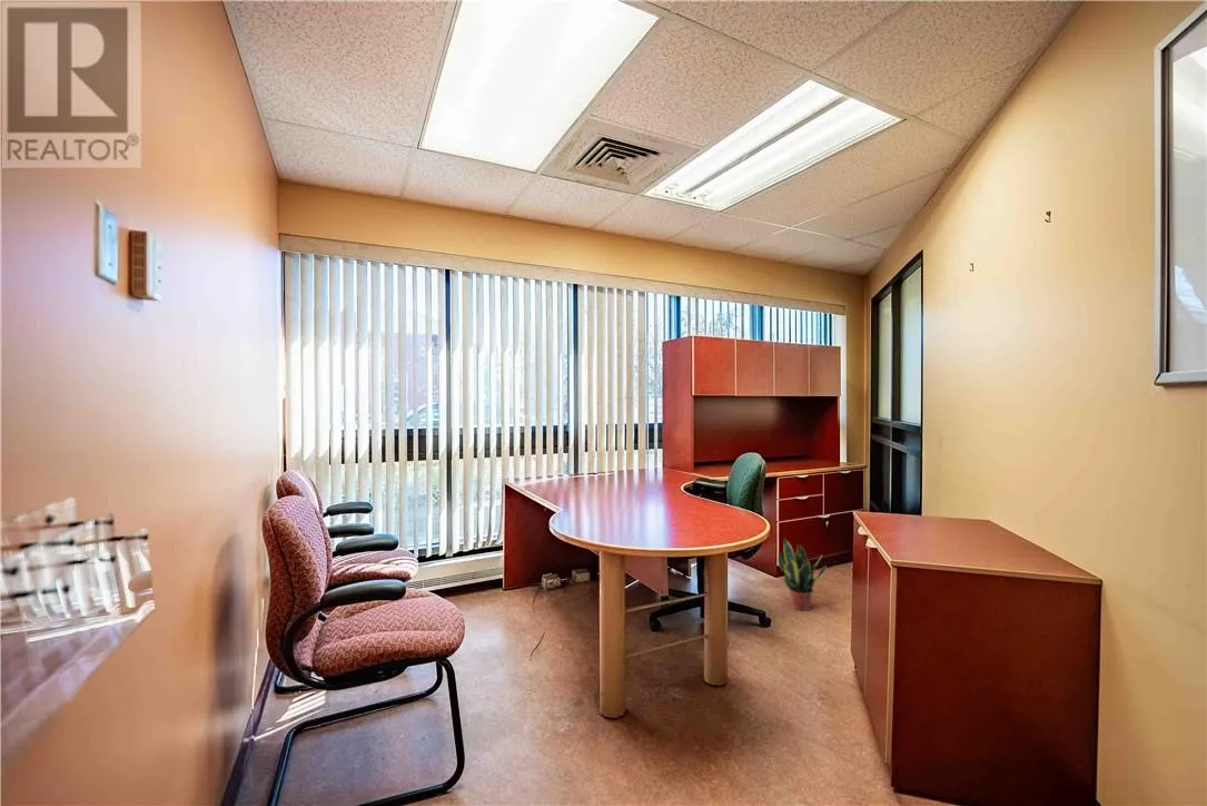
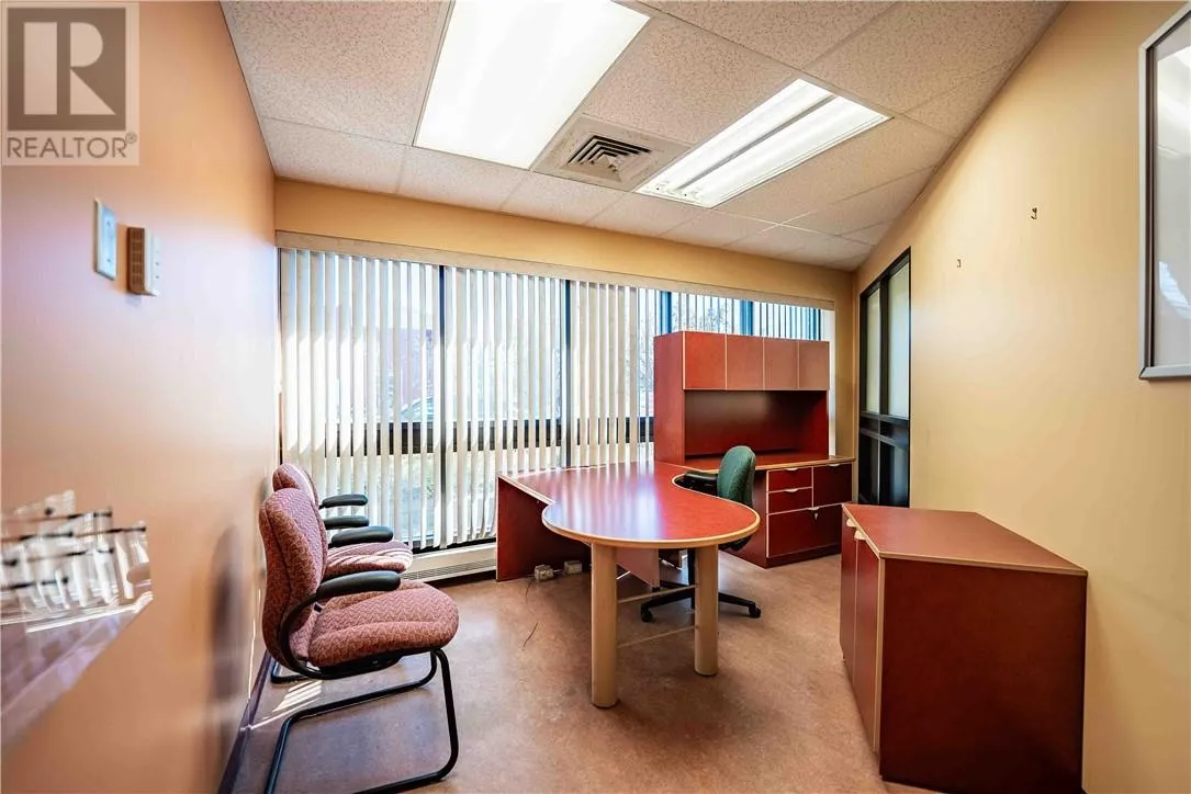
- potted plant [778,537,827,611]
